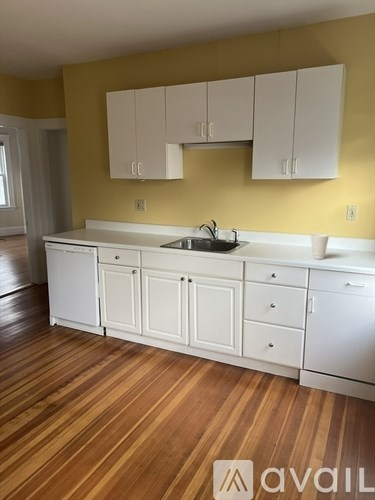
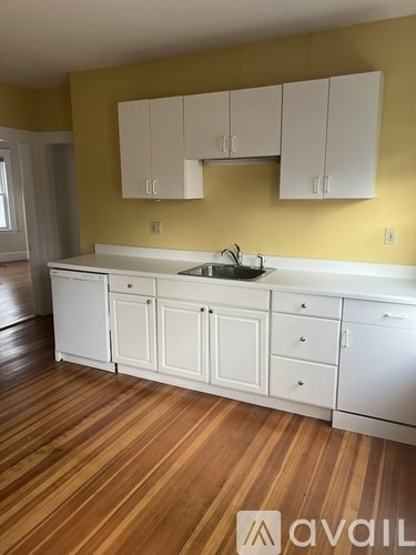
- cup [310,233,330,260]
